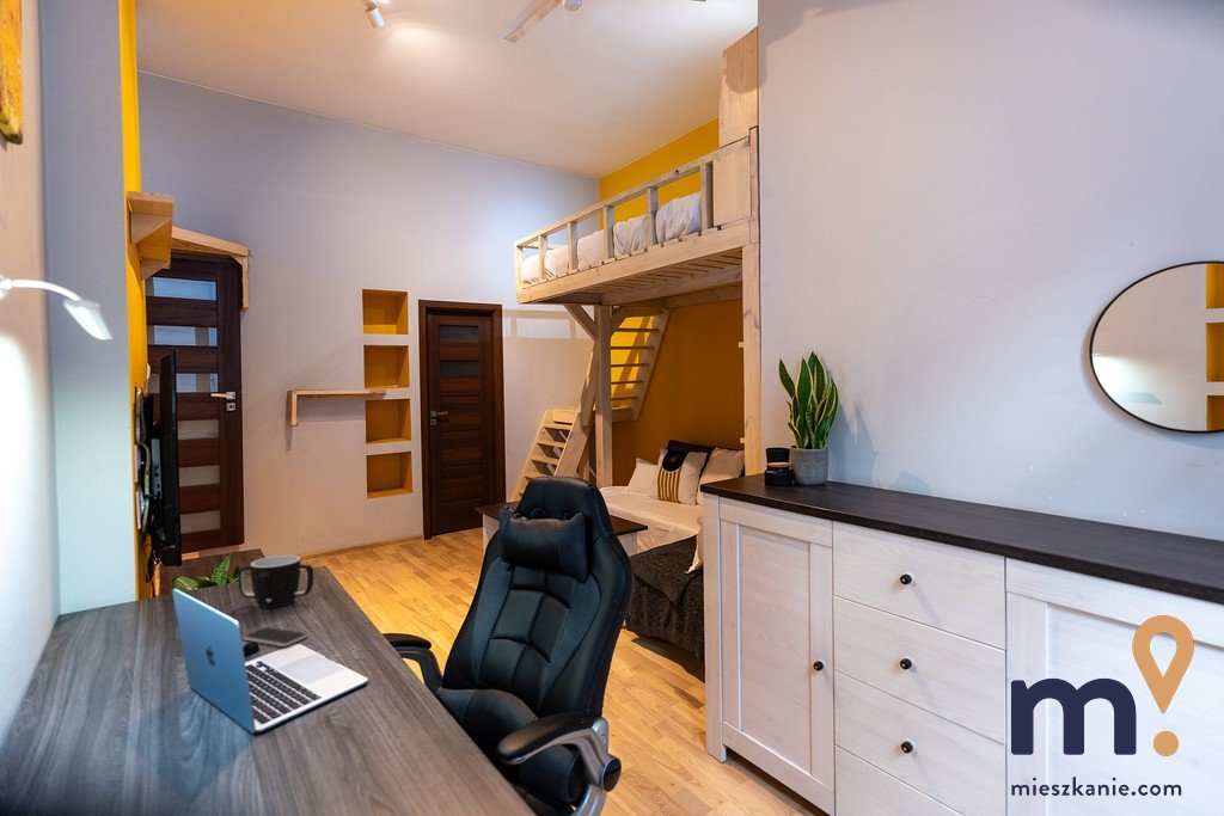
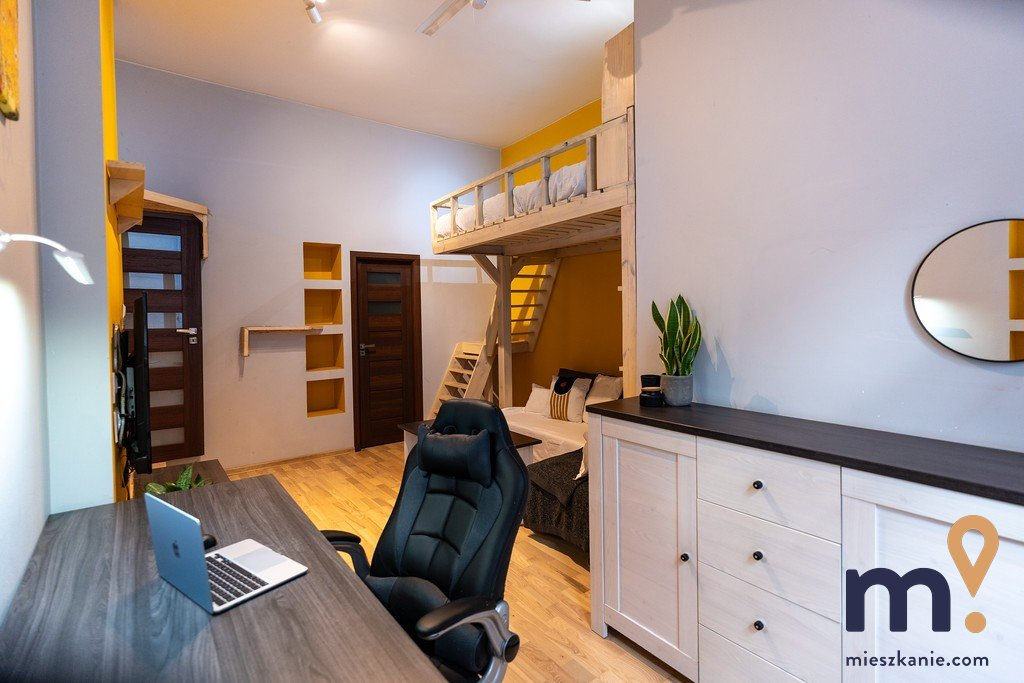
- mug [237,554,314,609]
- smartphone [241,626,308,648]
